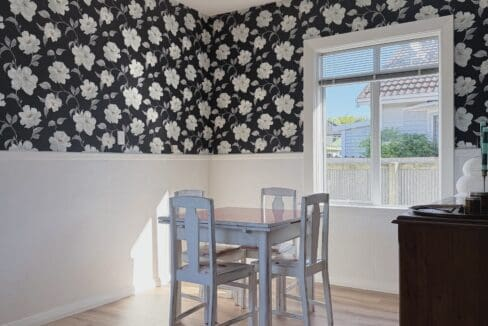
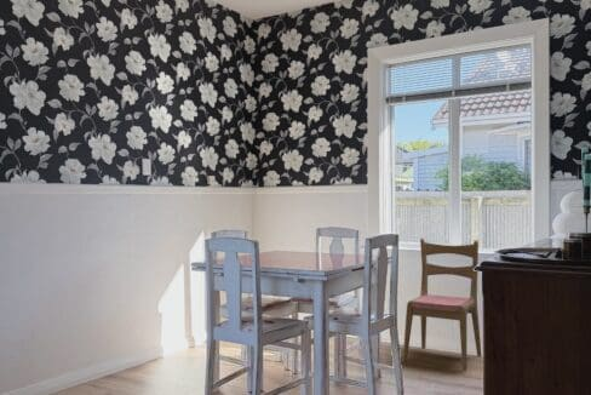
+ dining chair [402,237,482,372]
